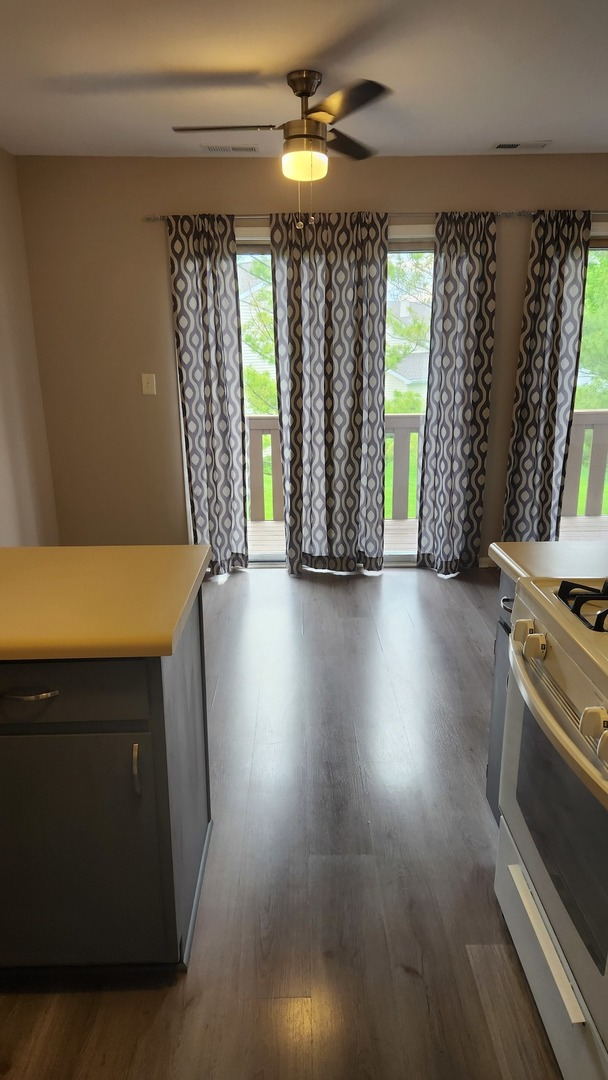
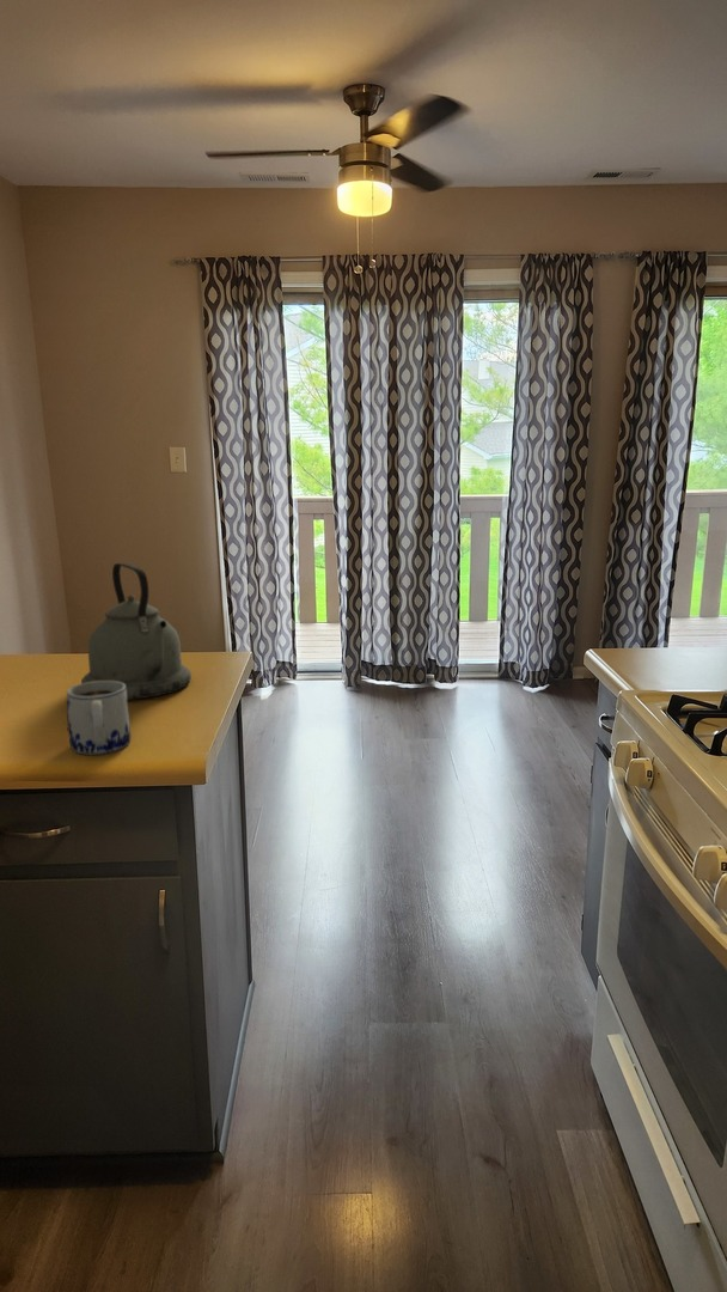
+ mug [66,681,132,755]
+ kettle [80,561,193,701]
